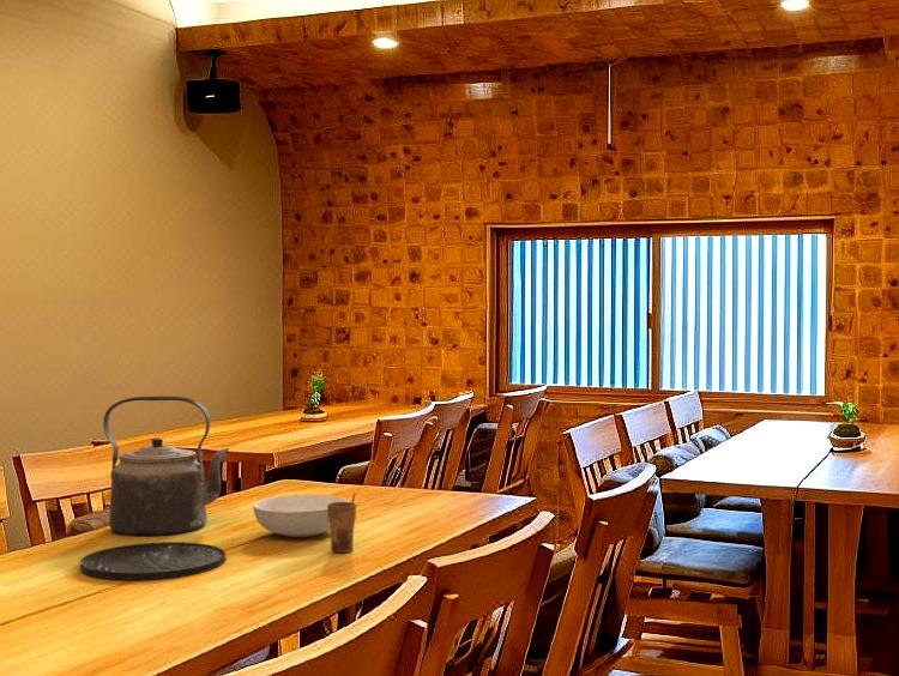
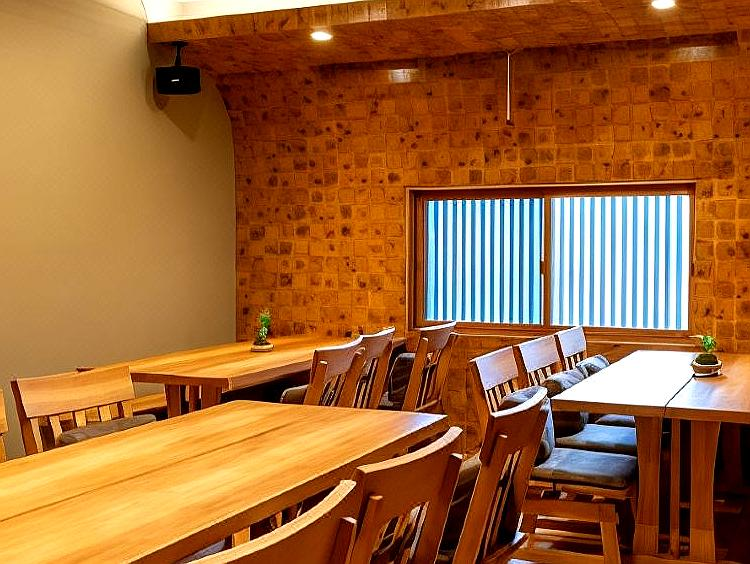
- plate [79,541,227,581]
- kettle [102,396,230,536]
- cup [327,491,357,554]
- serving bowl [252,494,350,538]
